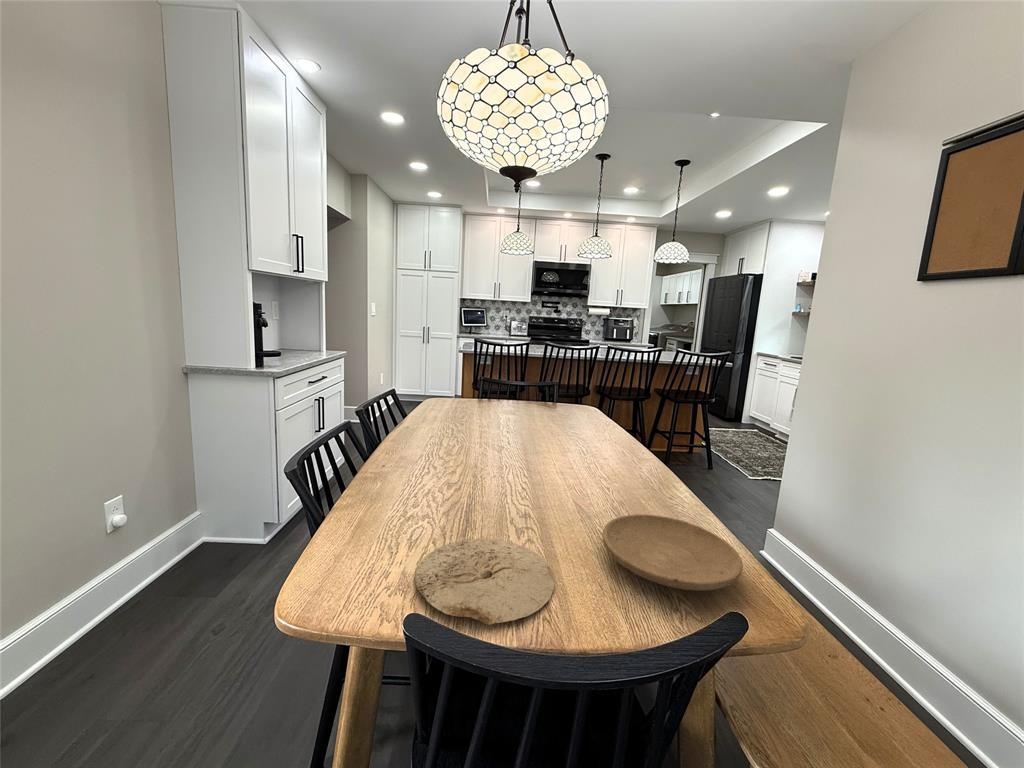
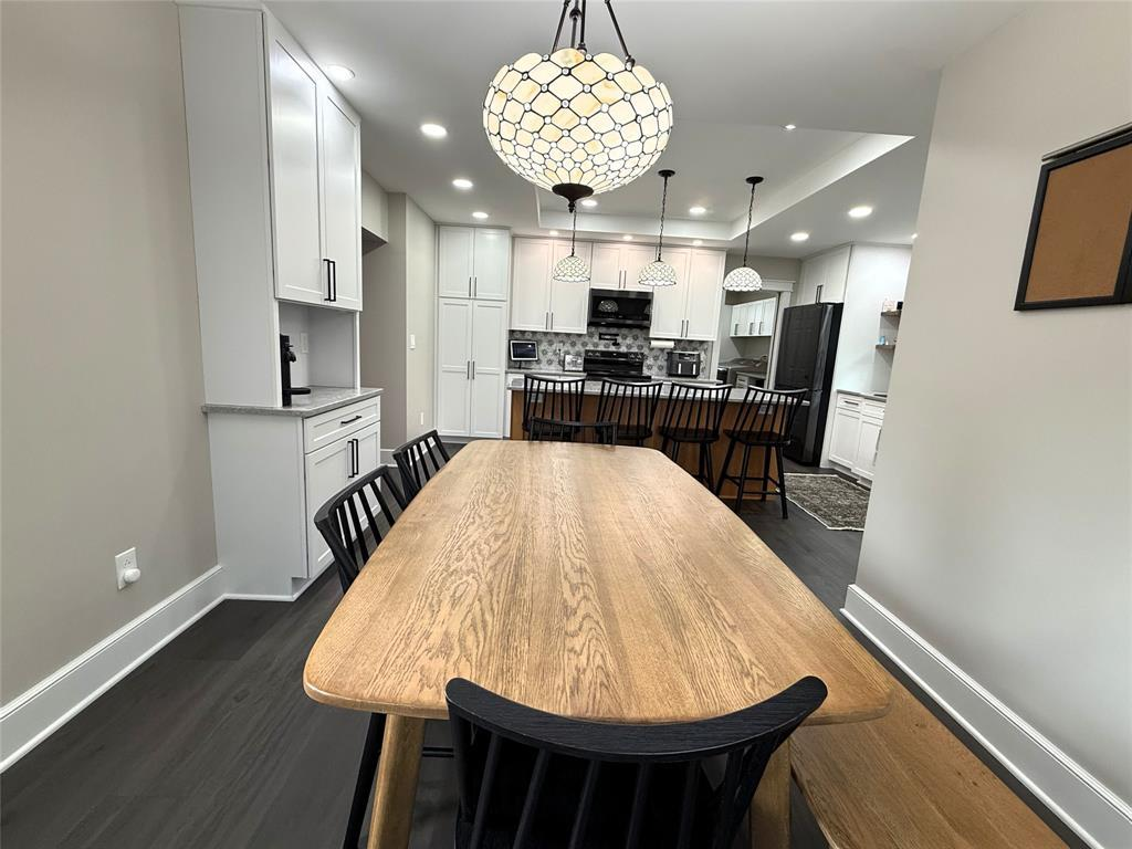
- plate [414,538,555,626]
- plate [602,513,744,592]
